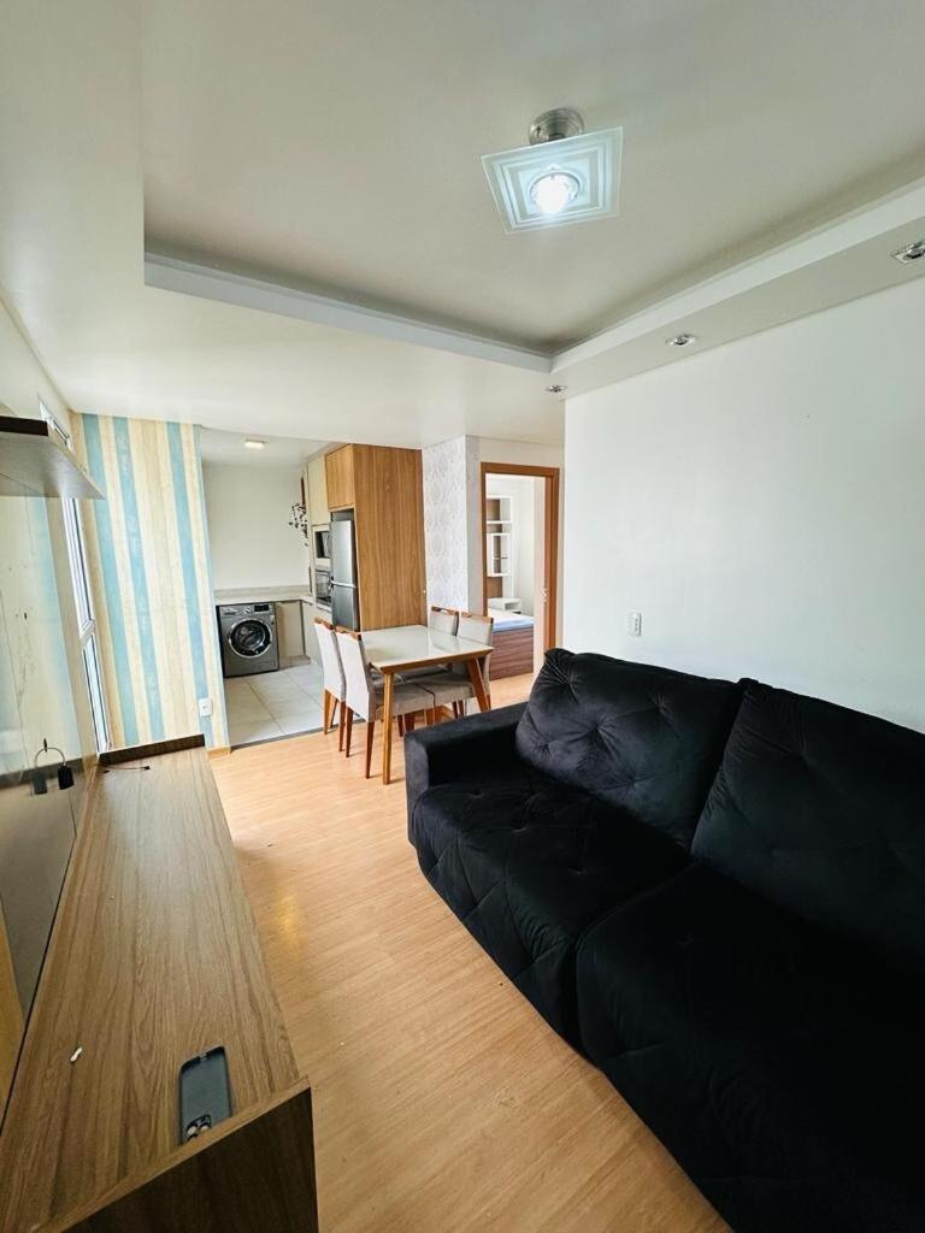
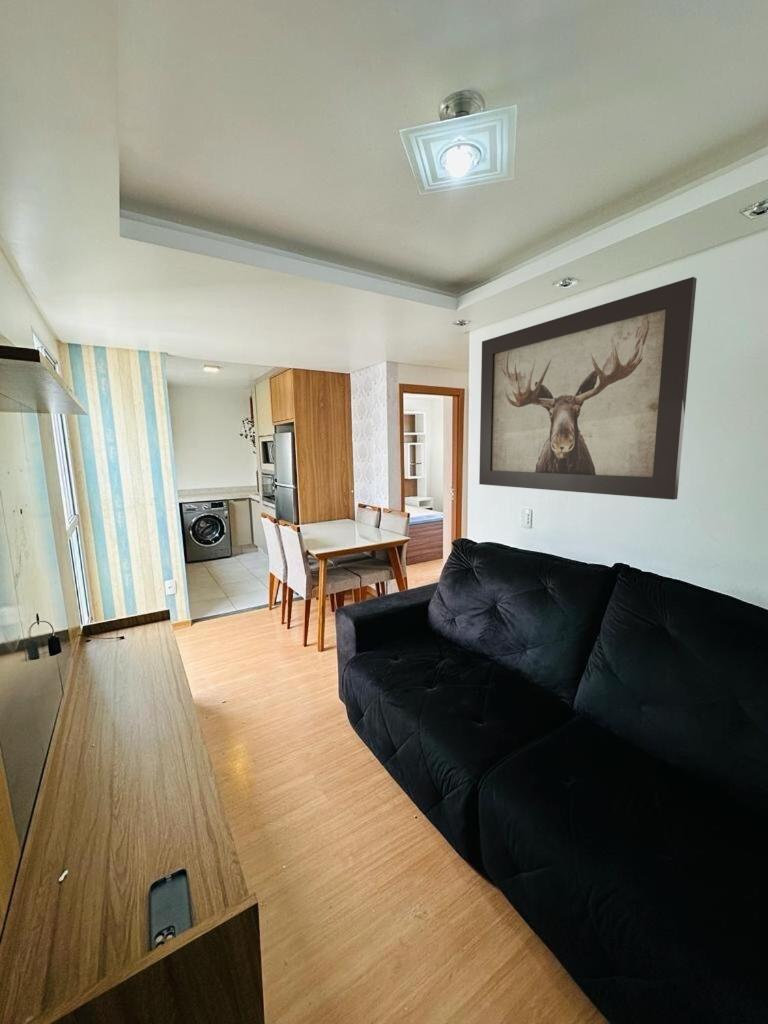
+ wall art [478,276,698,501]
